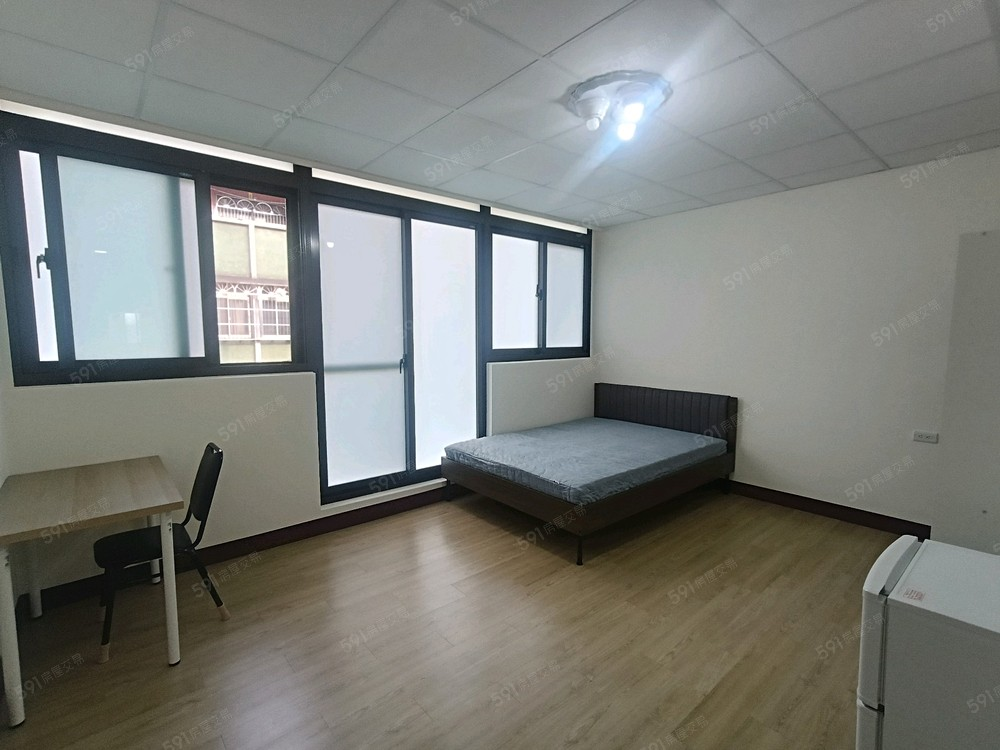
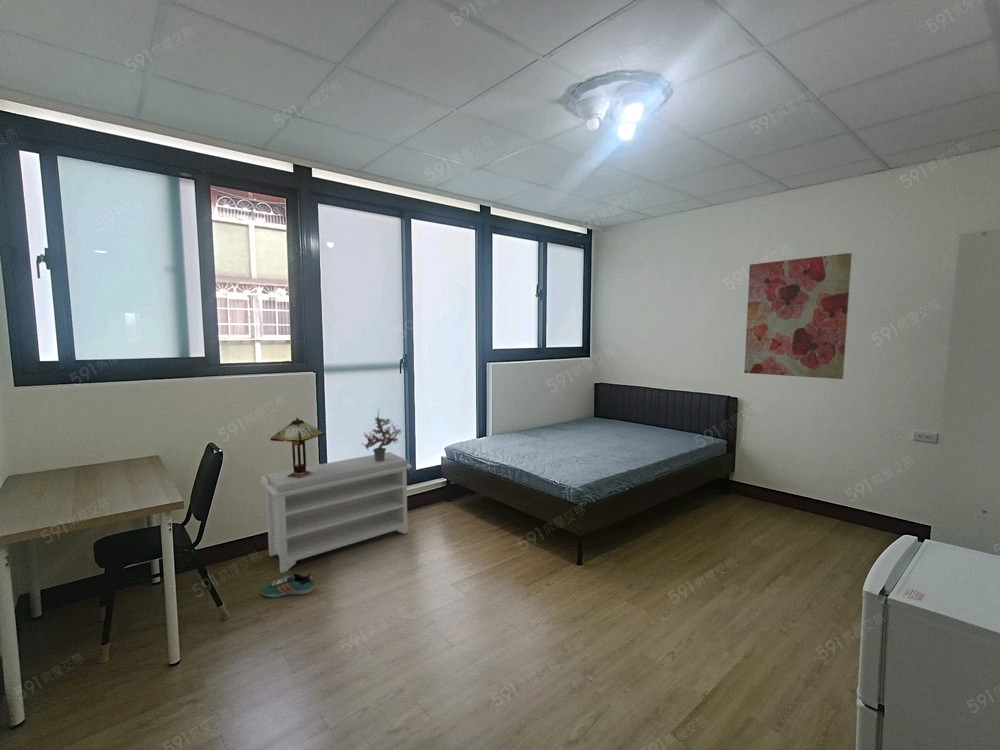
+ bench [260,451,413,574]
+ table lamp [270,417,325,478]
+ potted plant [362,407,402,462]
+ sneaker [261,572,315,598]
+ wall art [743,252,853,380]
